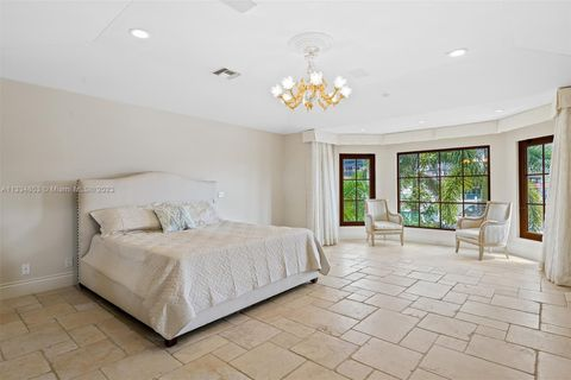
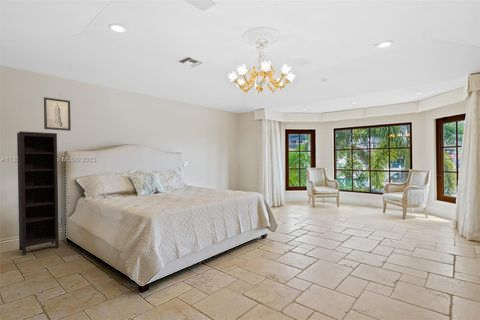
+ wall art [43,96,72,132]
+ bookcase [16,130,60,256]
